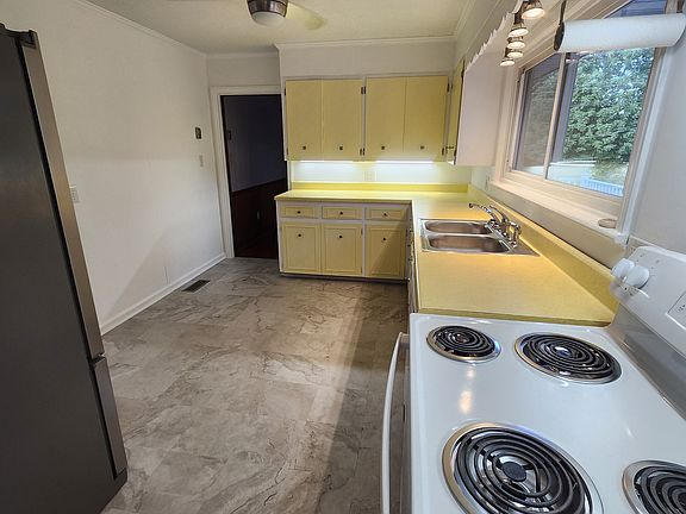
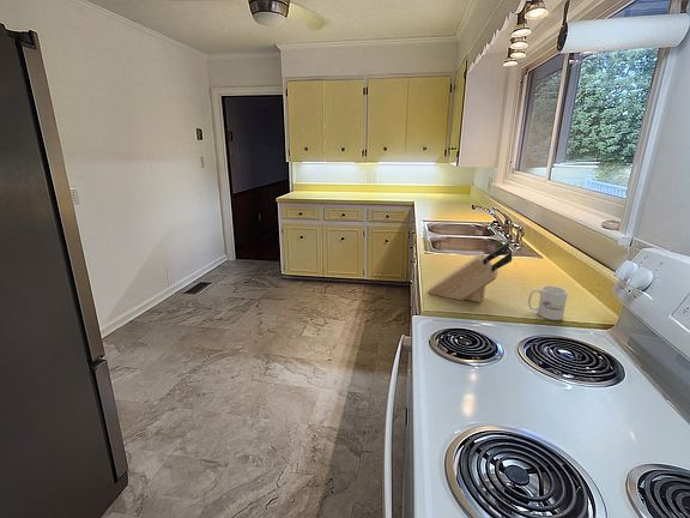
+ mug [527,284,569,321]
+ knife block [426,241,513,303]
